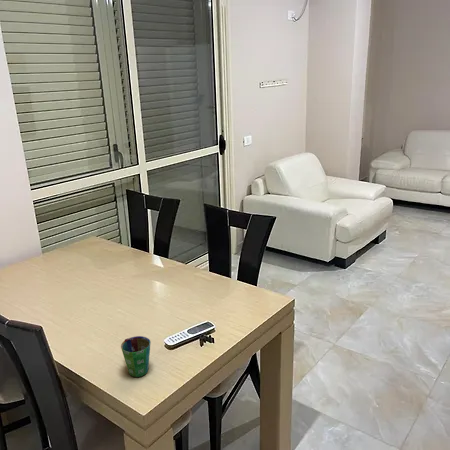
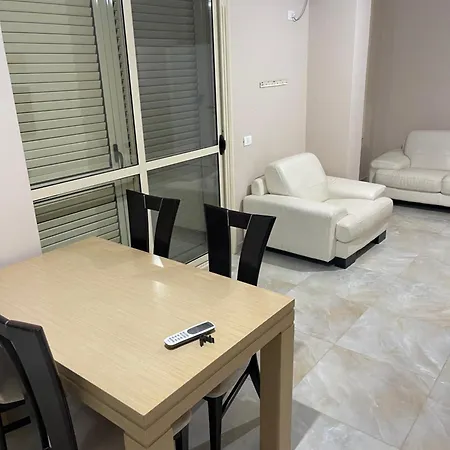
- cup [120,335,152,378]
